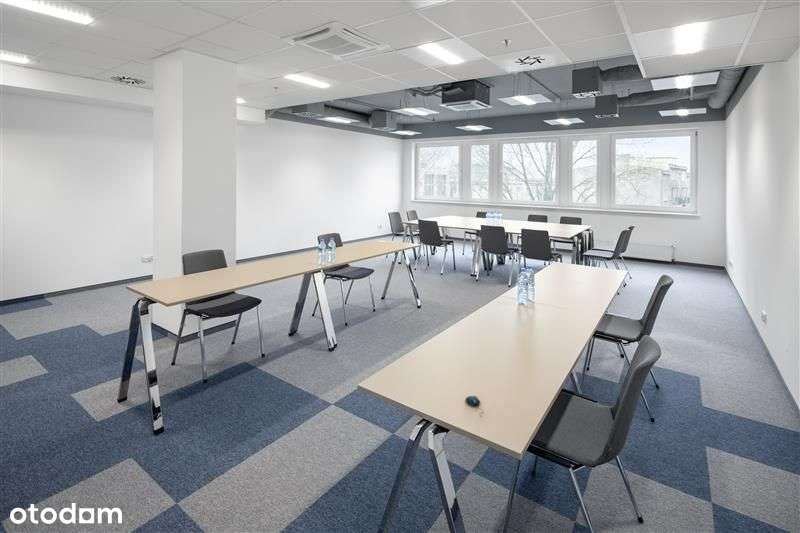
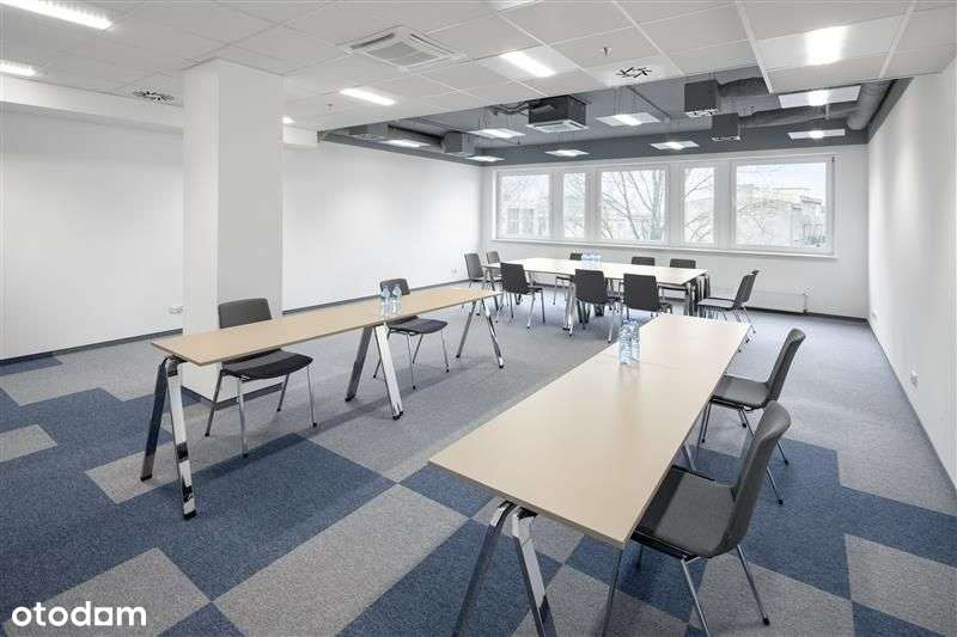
- mouse [465,395,485,418]
